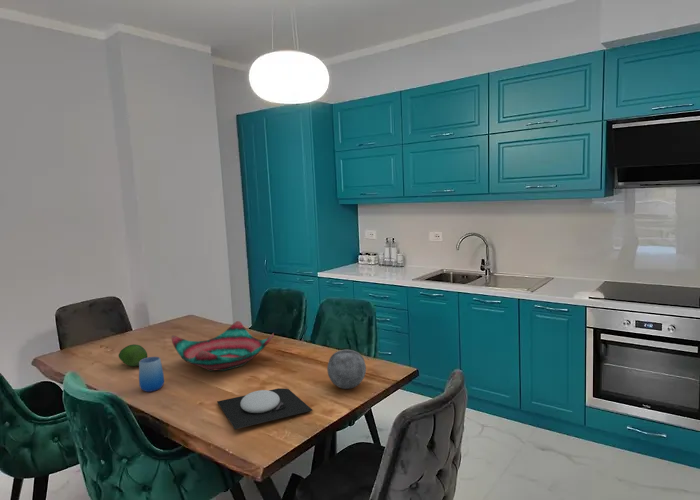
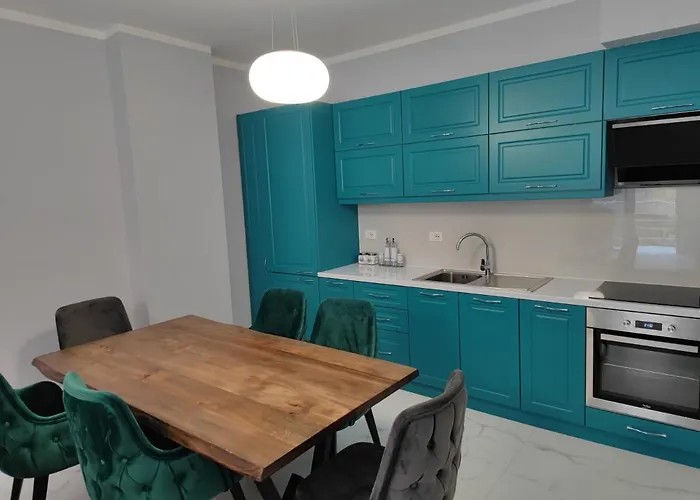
- decorative orb [326,349,367,390]
- decorative bowl [170,320,275,372]
- cup [138,356,165,393]
- plate [216,387,313,430]
- fruit [118,343,148,367]
